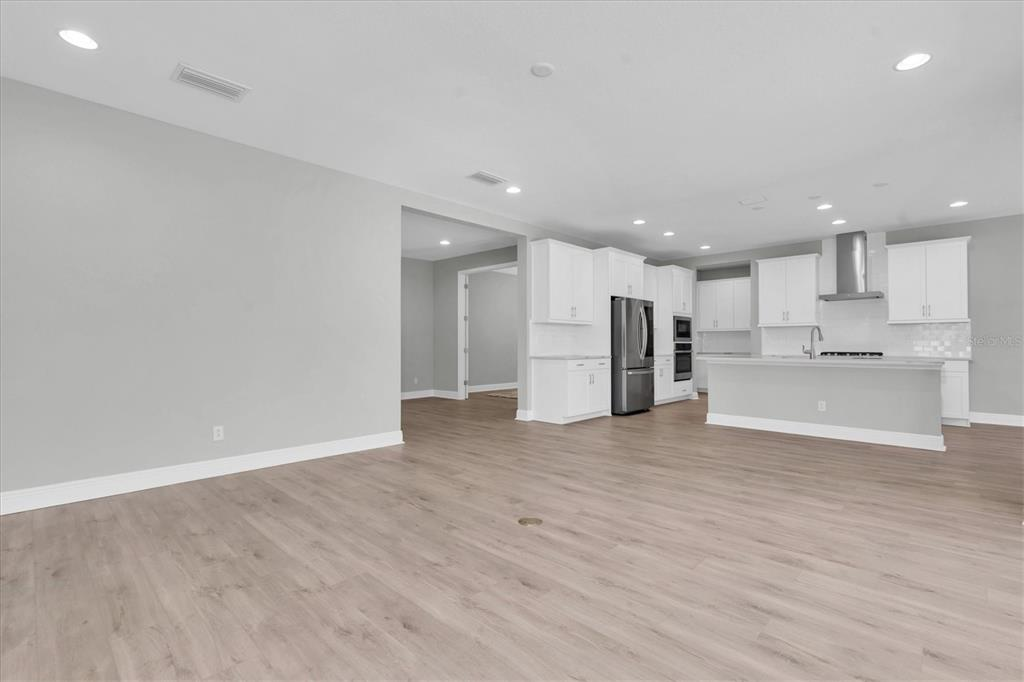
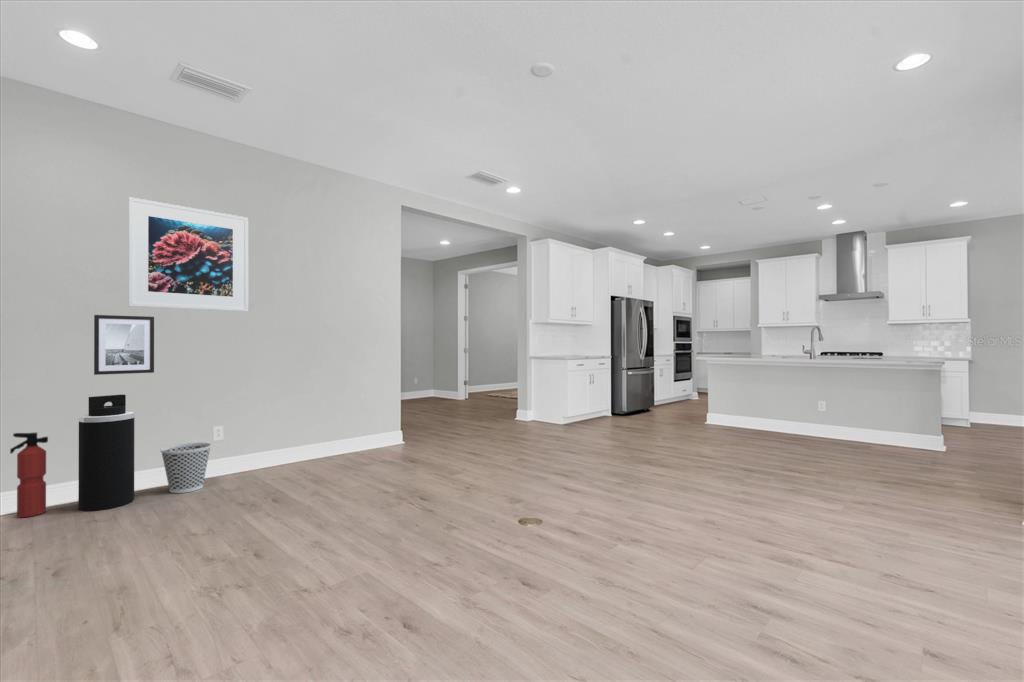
+ wall art [93,314,155,376]
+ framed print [127,196,249,312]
+ trash can [77,393,135,512]
+ wastebasket [159,442,213,494]
+ fire extinguisher [9,432,49,519]
